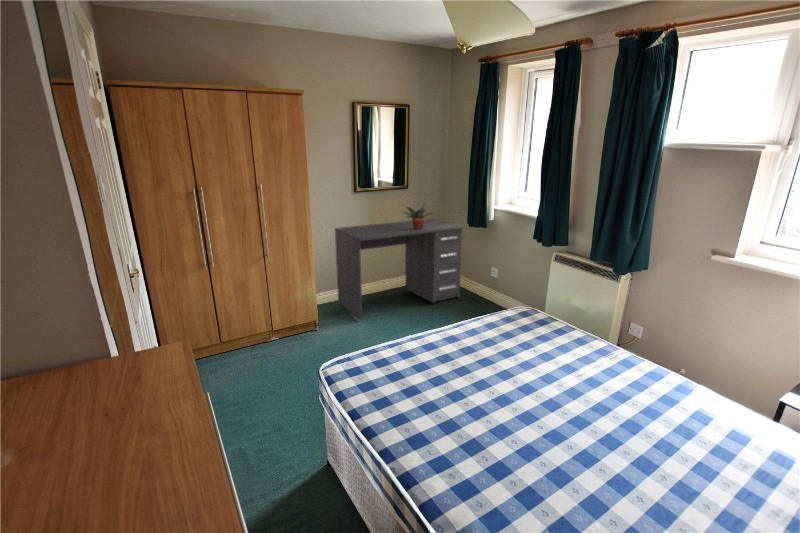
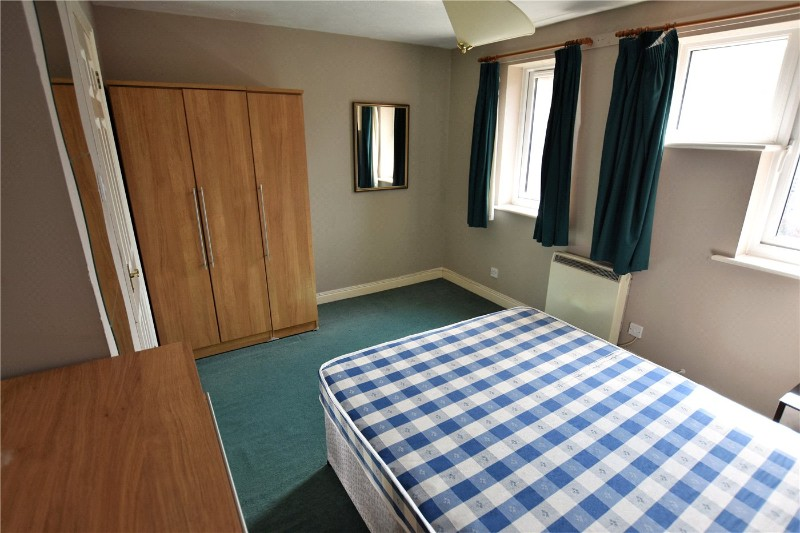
- desk [333,218,466,321]
- potted plant [401,201,436,230]
